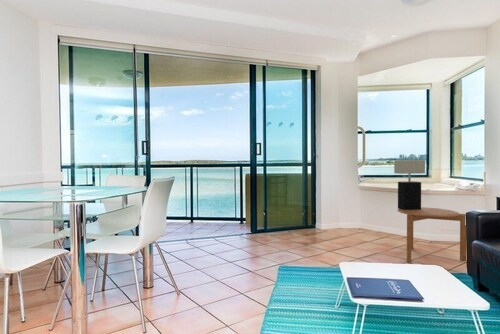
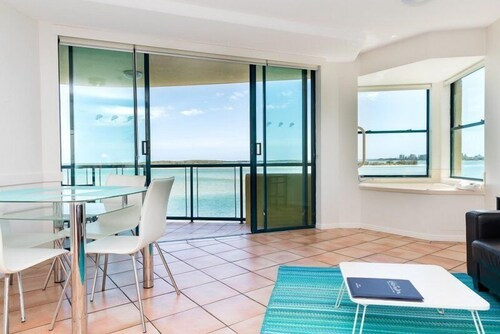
- table lamp [393,159,426,210]
- side table [396,206,467,263]
